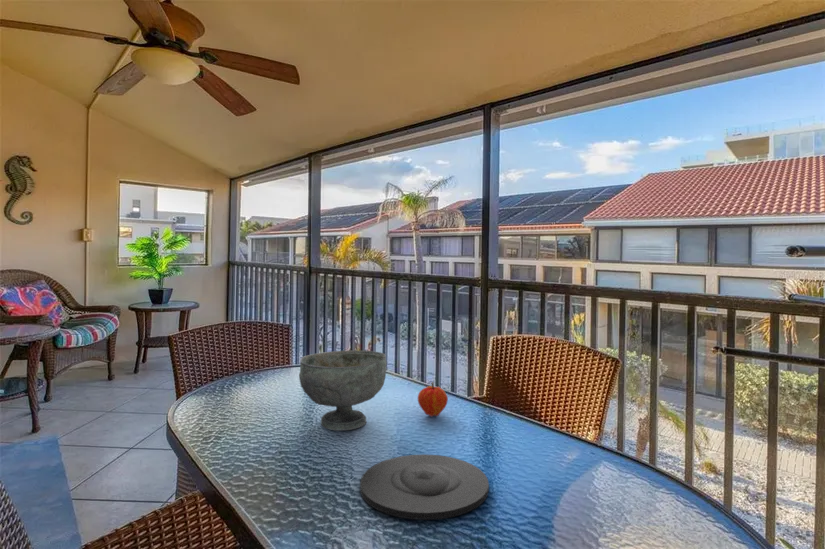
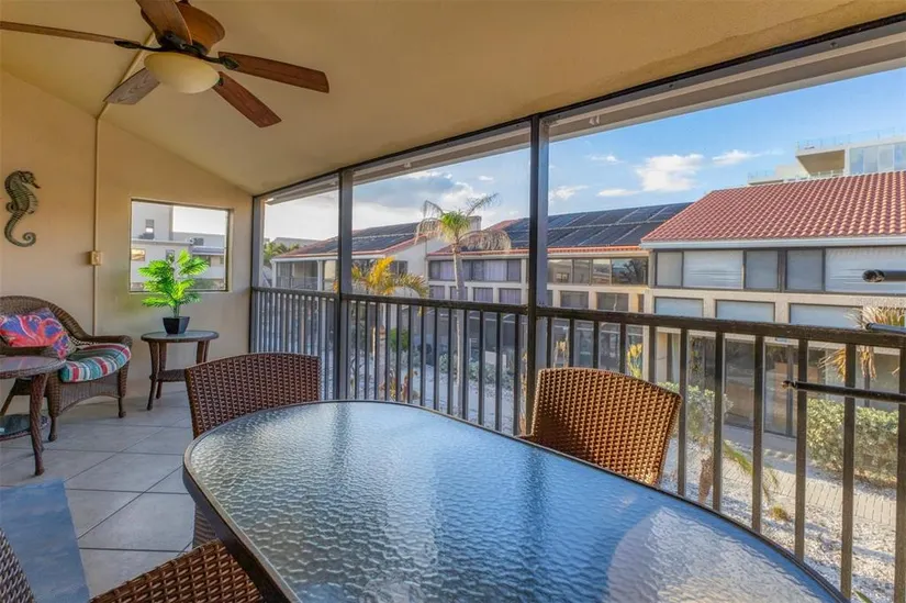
- decorative bowl [298,349,388,431]
- fruit [417,382,449,418]
- plate [359,453,490,521]
